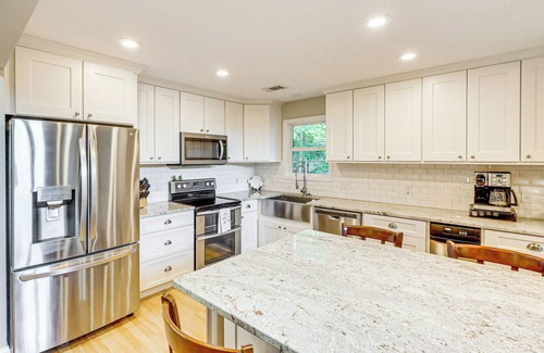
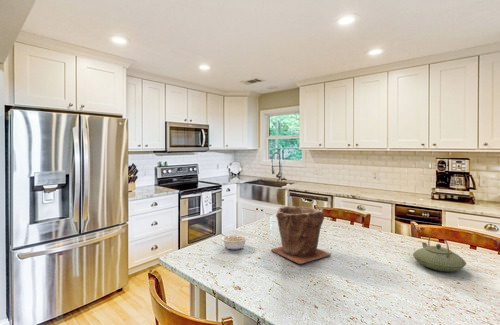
+ teapot [412,231,467,273]
+ legume [219,232,249,251]
+ plant pot [270,205,332,265]
